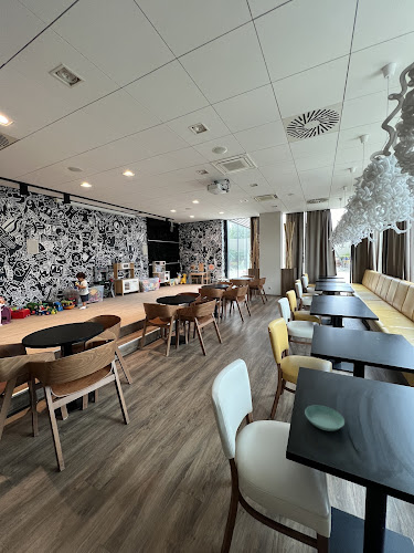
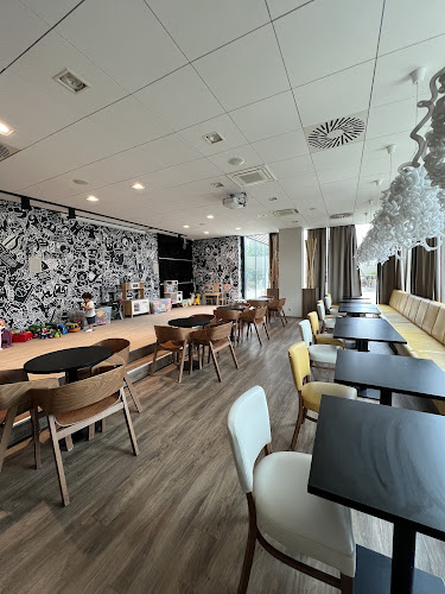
- saucer [304,405,346,432]
